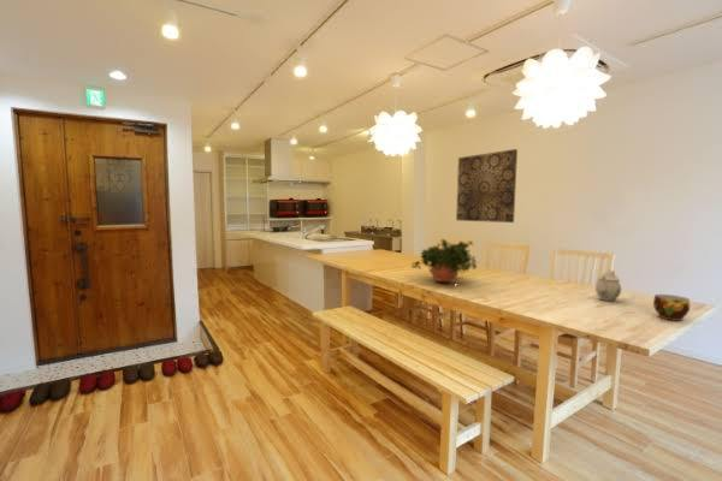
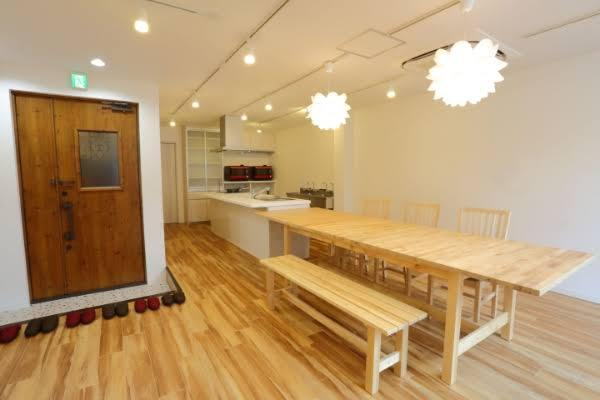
- cup [652,293,691,322]
- potted plant [409,238,478,287]
- wall art [455,148,519,224]
- teapot [594,268,622,302]
